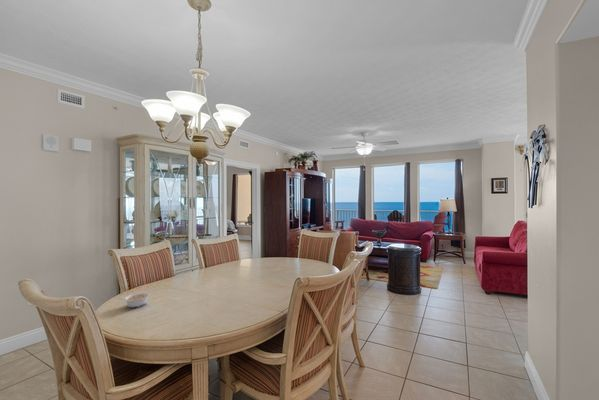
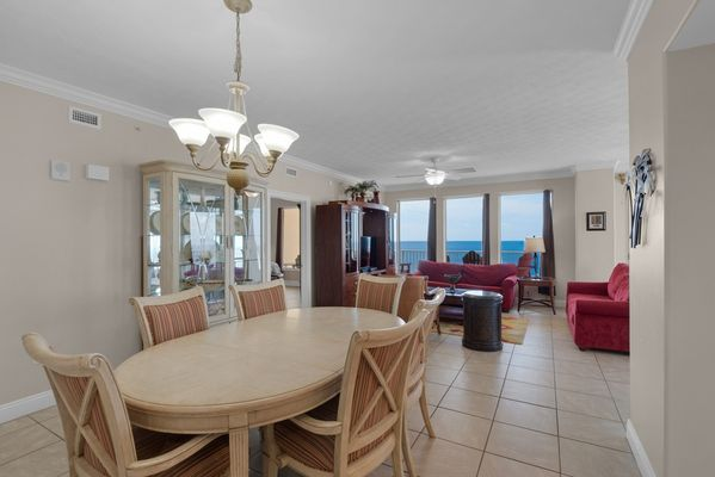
- legume [118,291,151,309]
